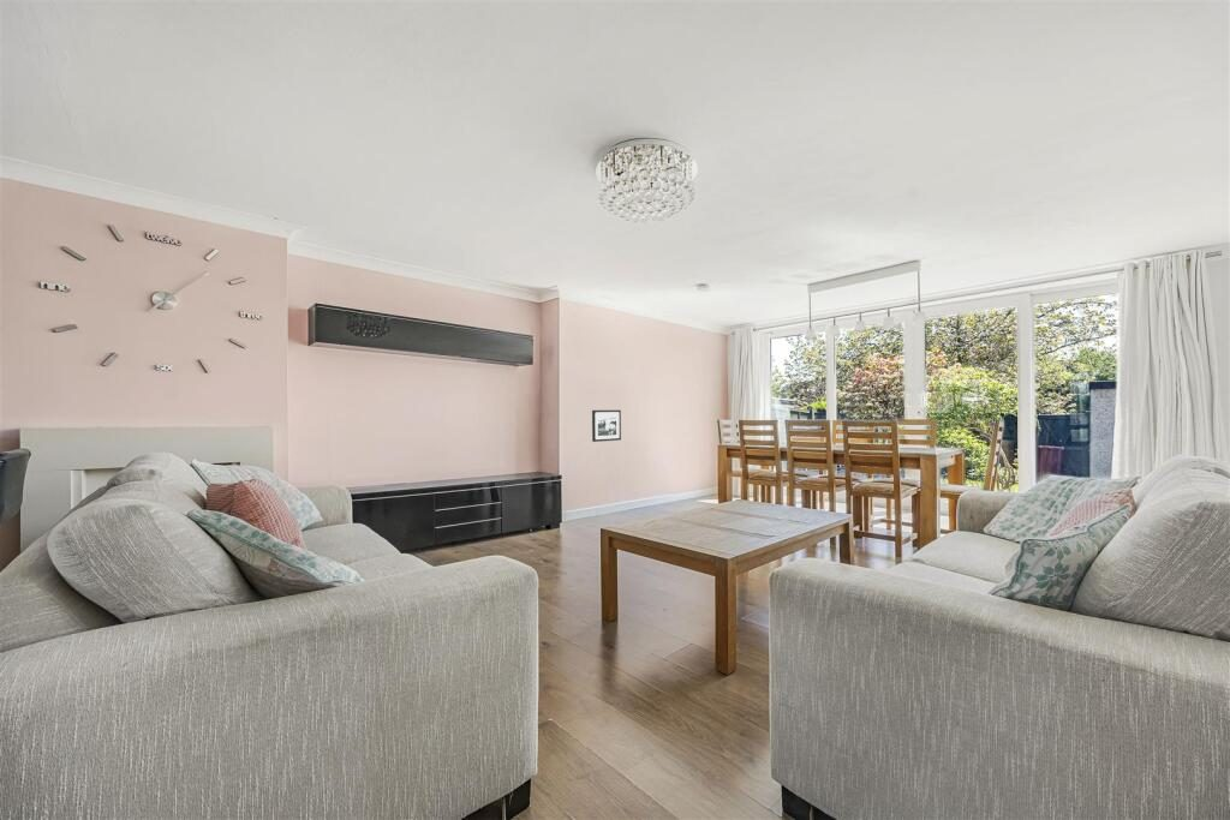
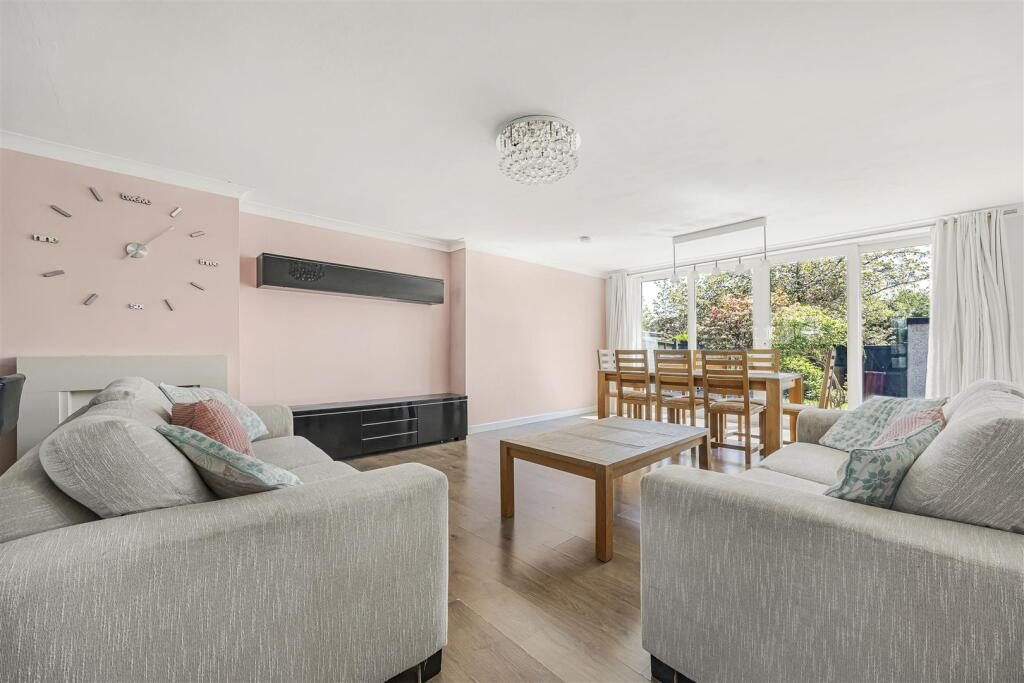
- picture frame [591,409,622,443]
